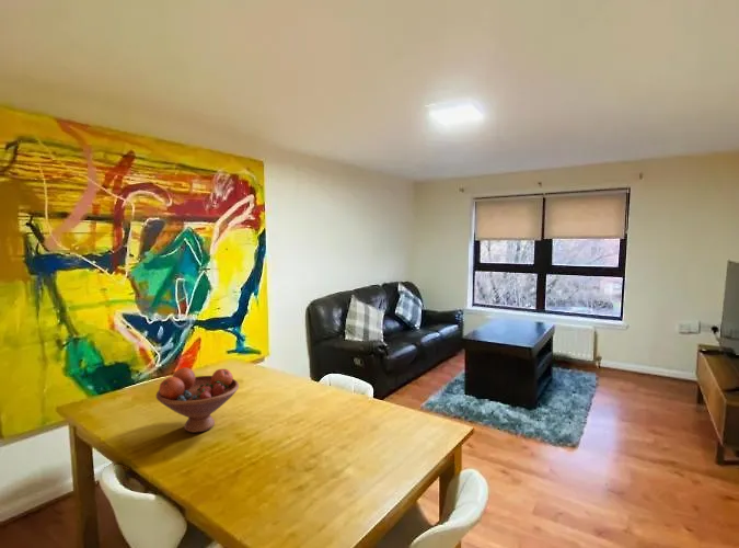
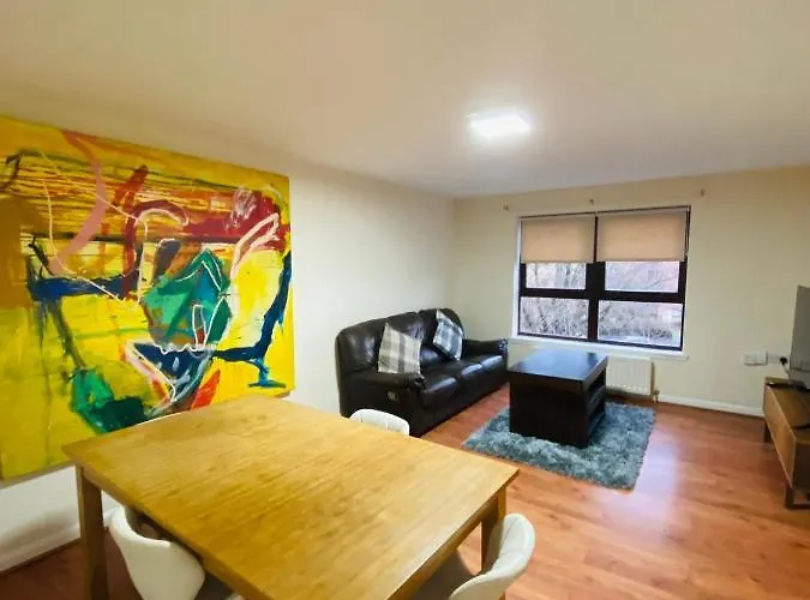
- fruit bowl [154,367,240,434]
